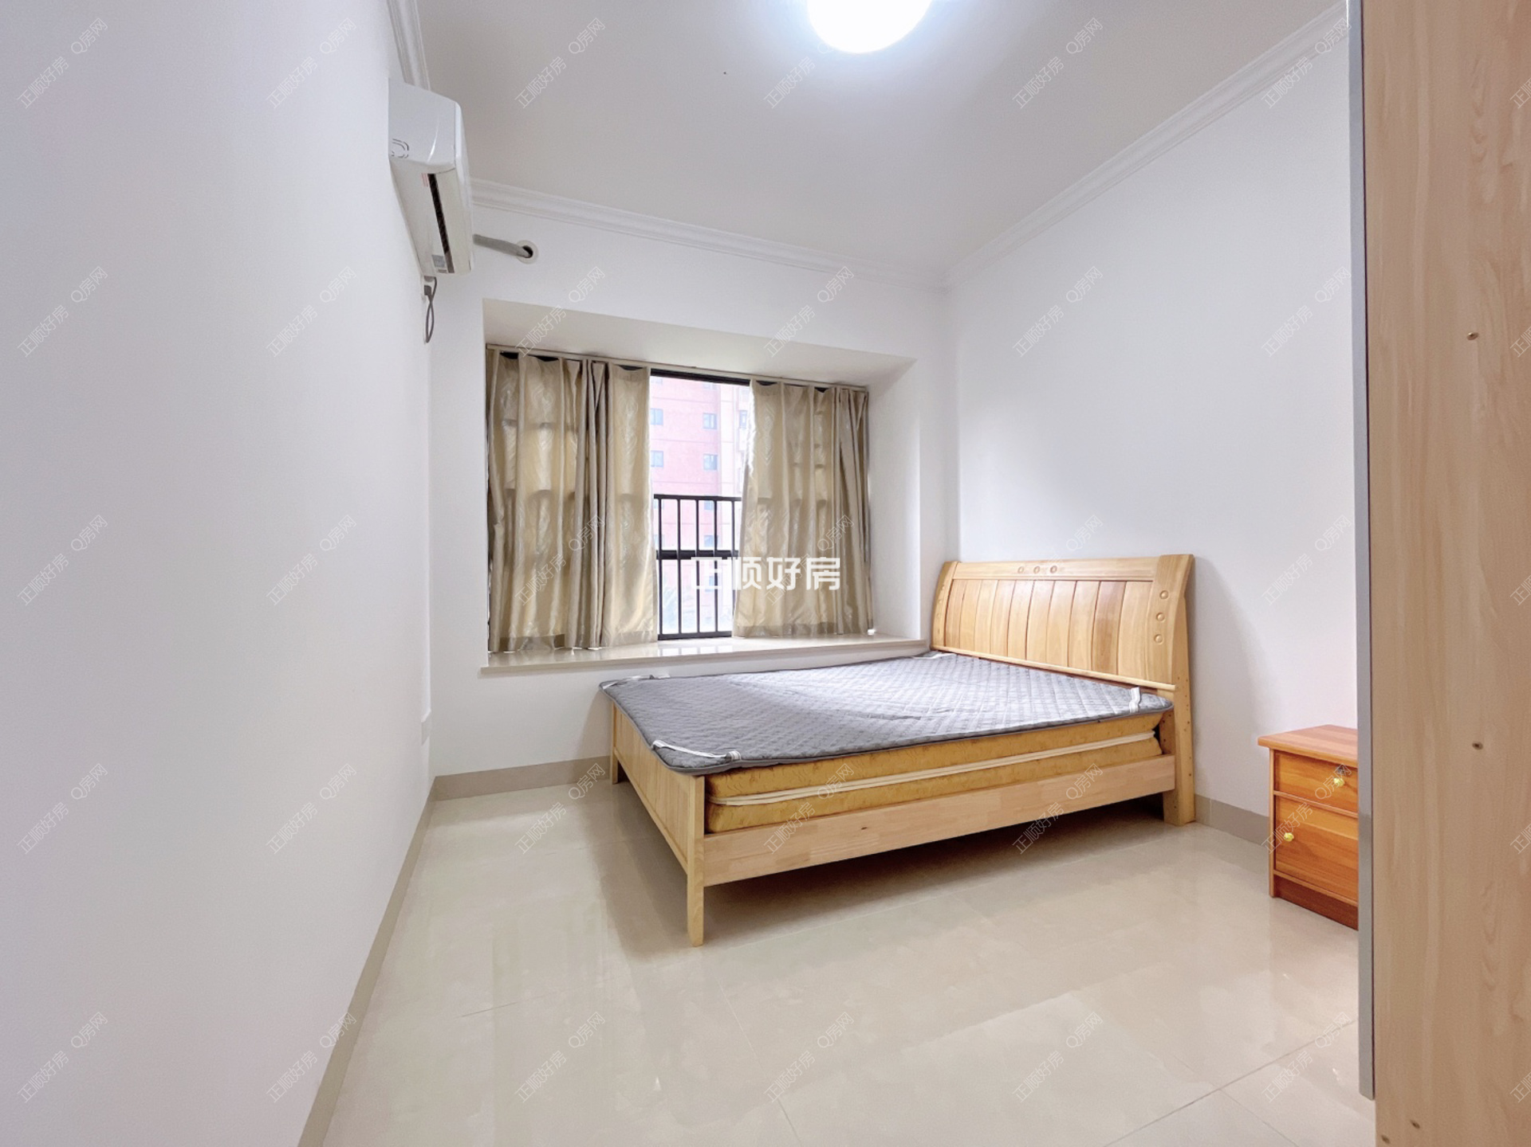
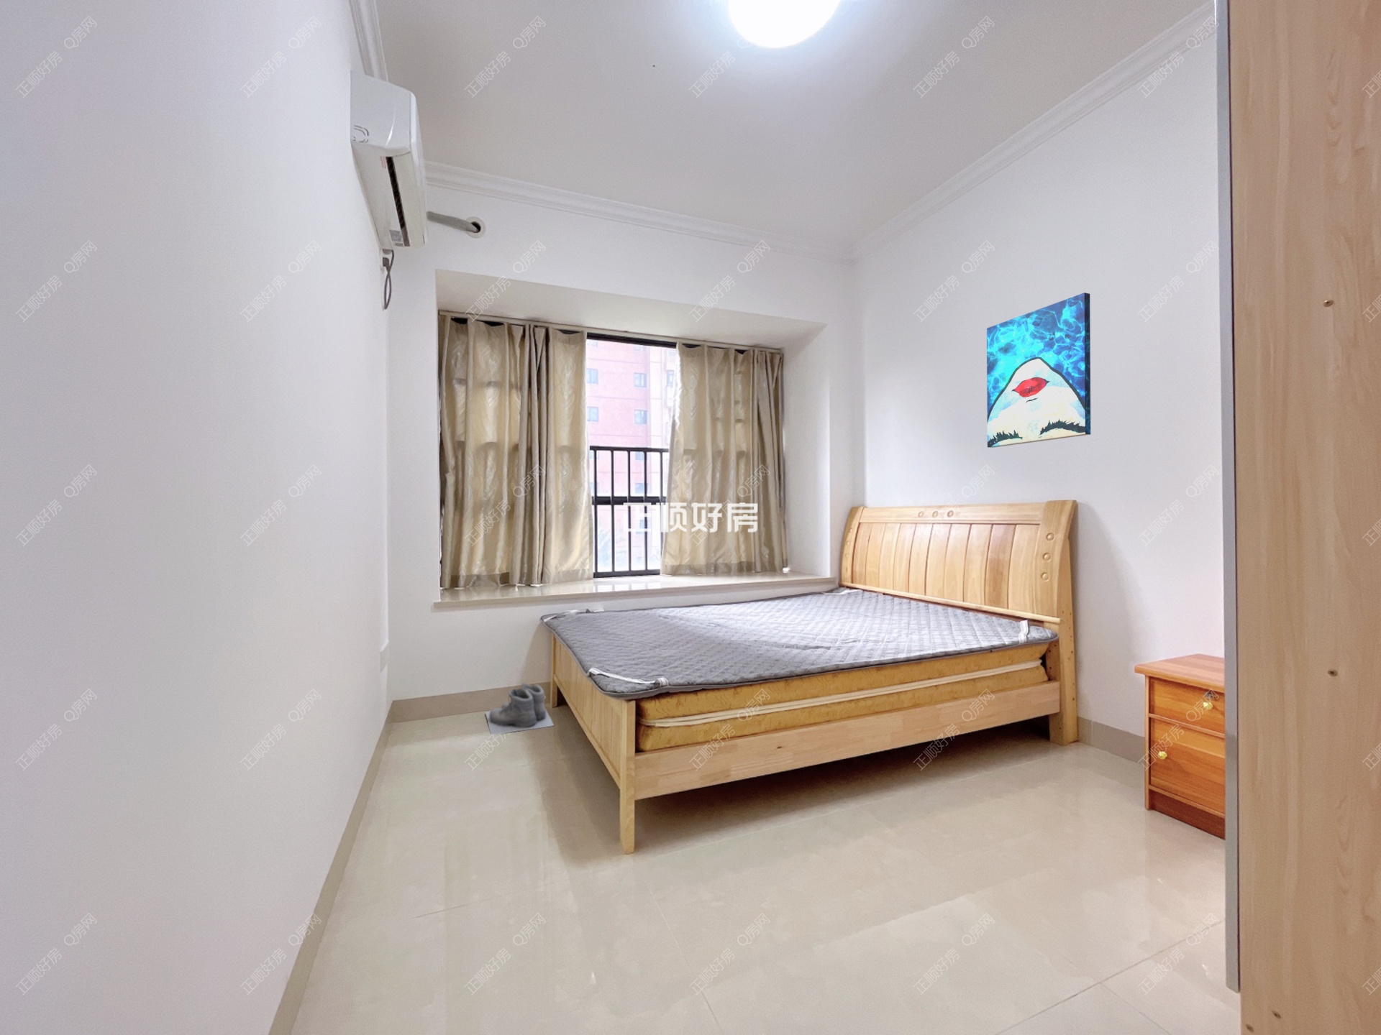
+ wall art [986,291,1091,449]
+ boots [485,682,556,735]
